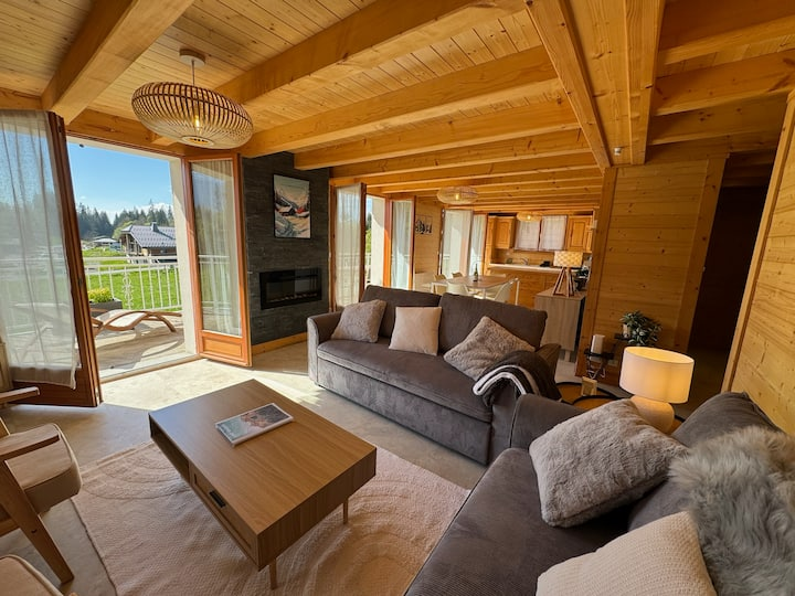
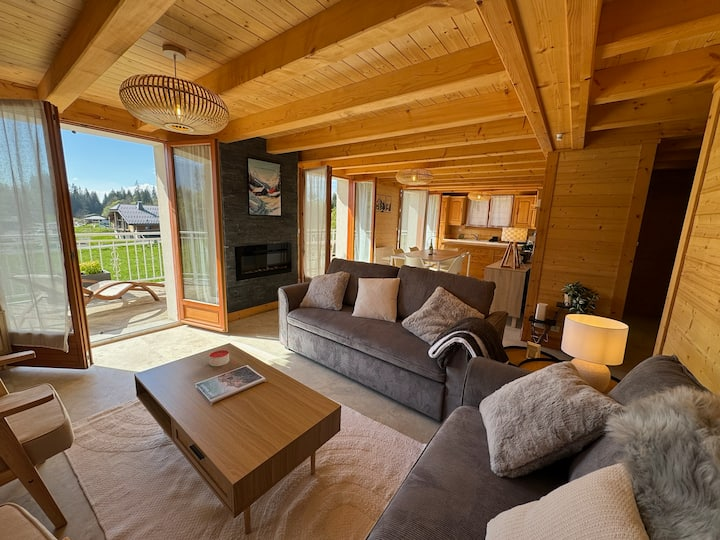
+ candle [208,349,230,367]
